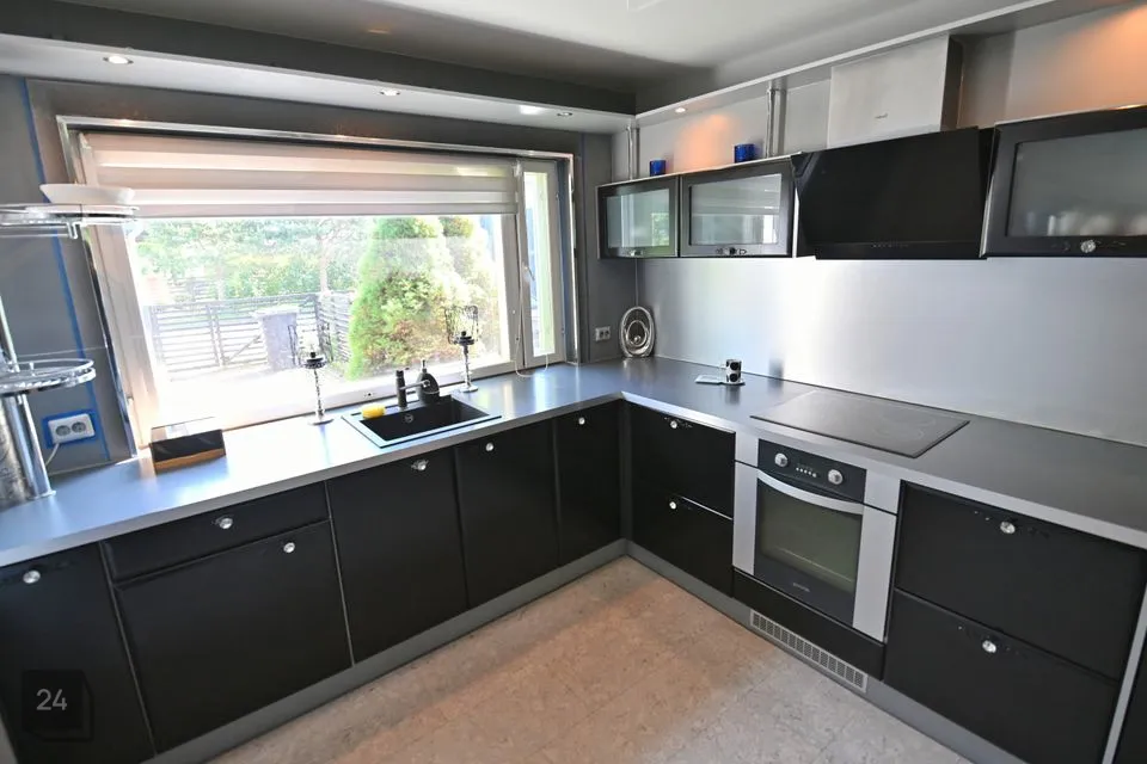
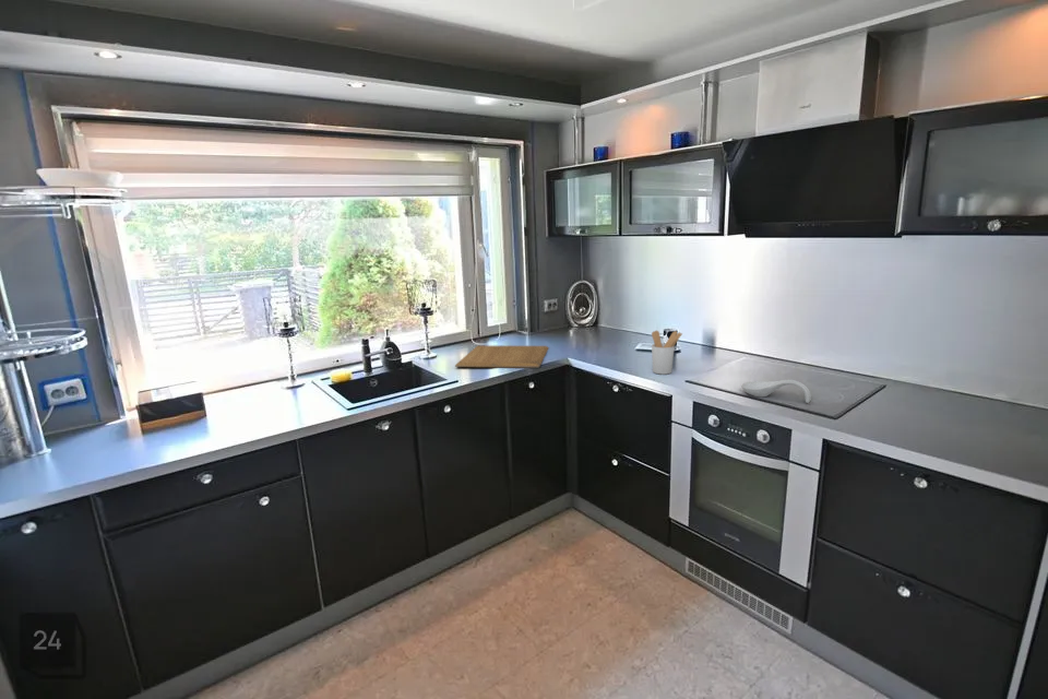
+ chopping board [454,344,550,369]
+ spoon rest [740,379,812,404]
+ utensil holder [651,330,683,376]
